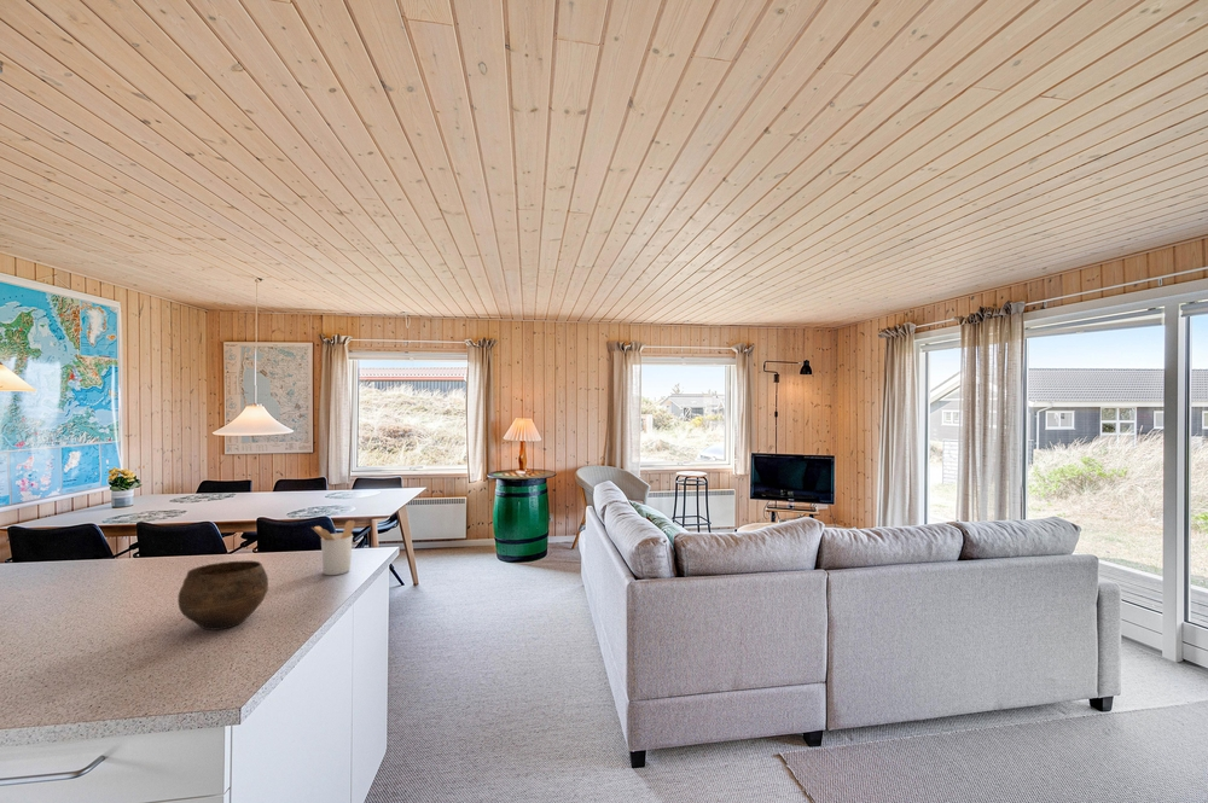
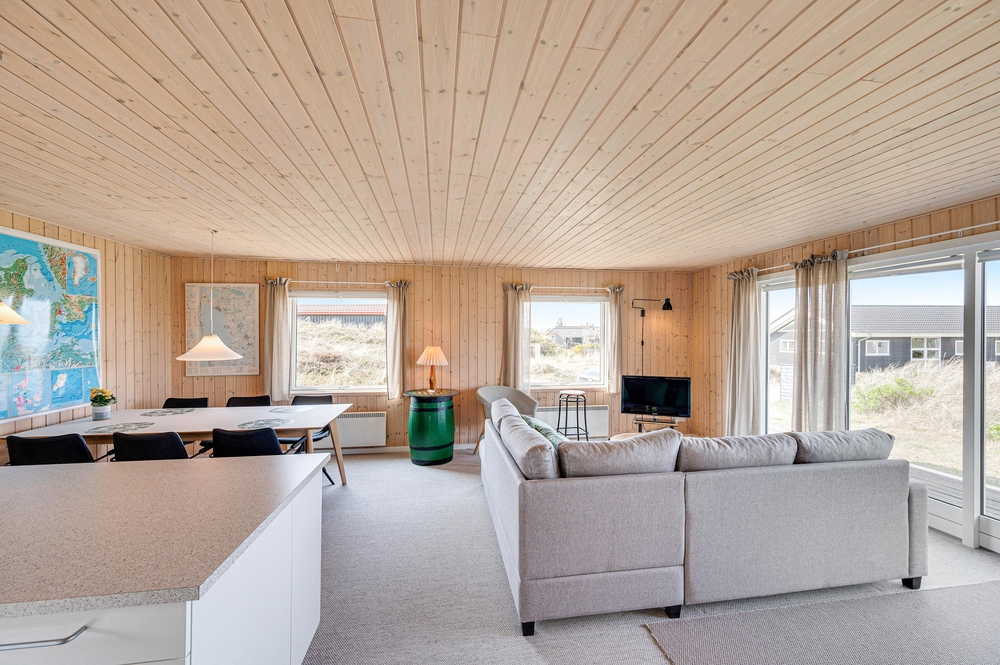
- utensil holder [310,519,356,576]
- bowl [176,560,269,632]
